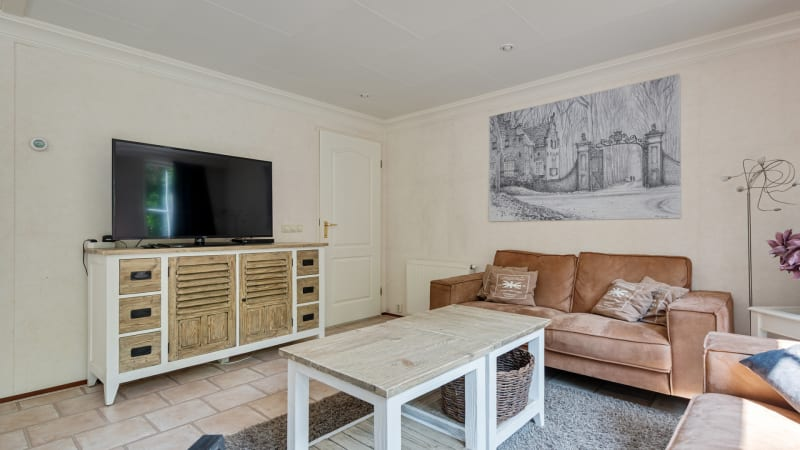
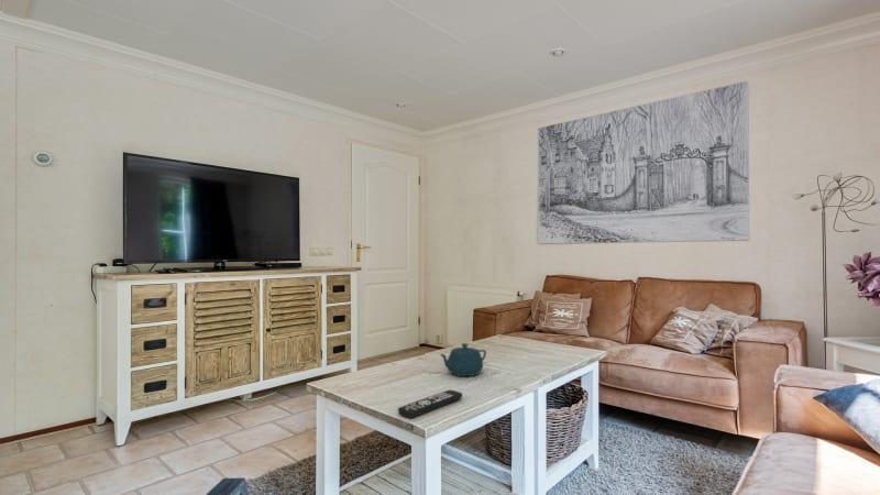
+ remote control [397,388,463,419]
+ teapot [438,342,487,377]
